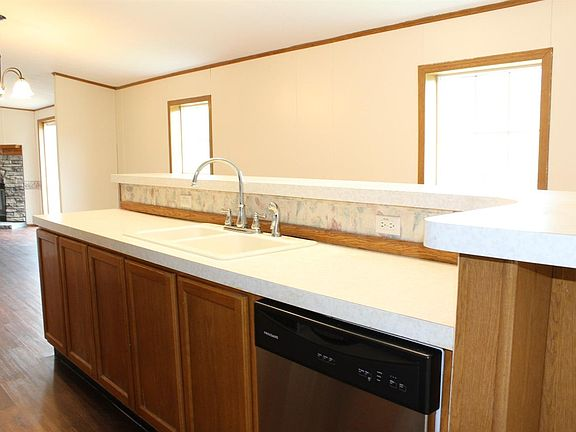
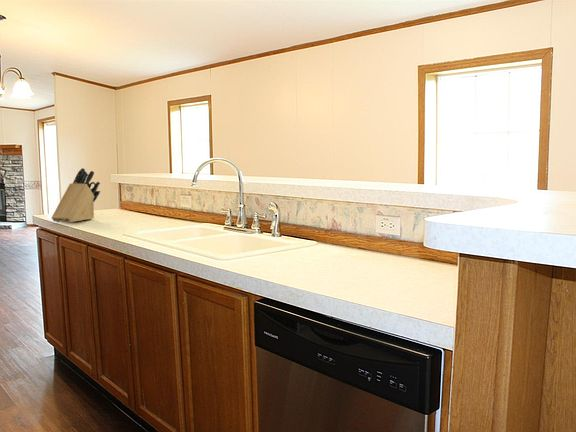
+ knife block [51,167,101,224]
